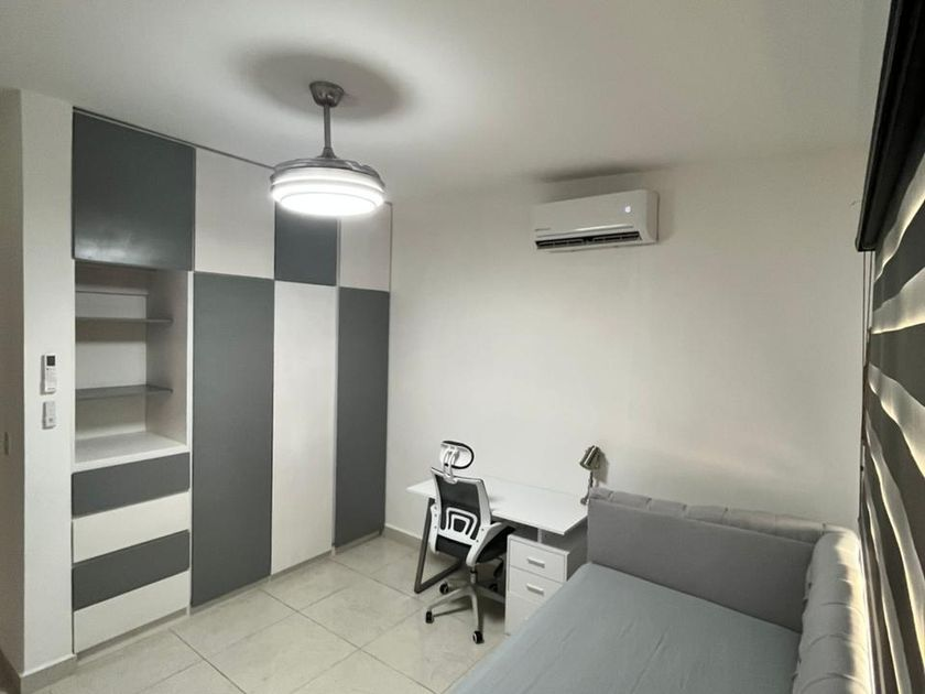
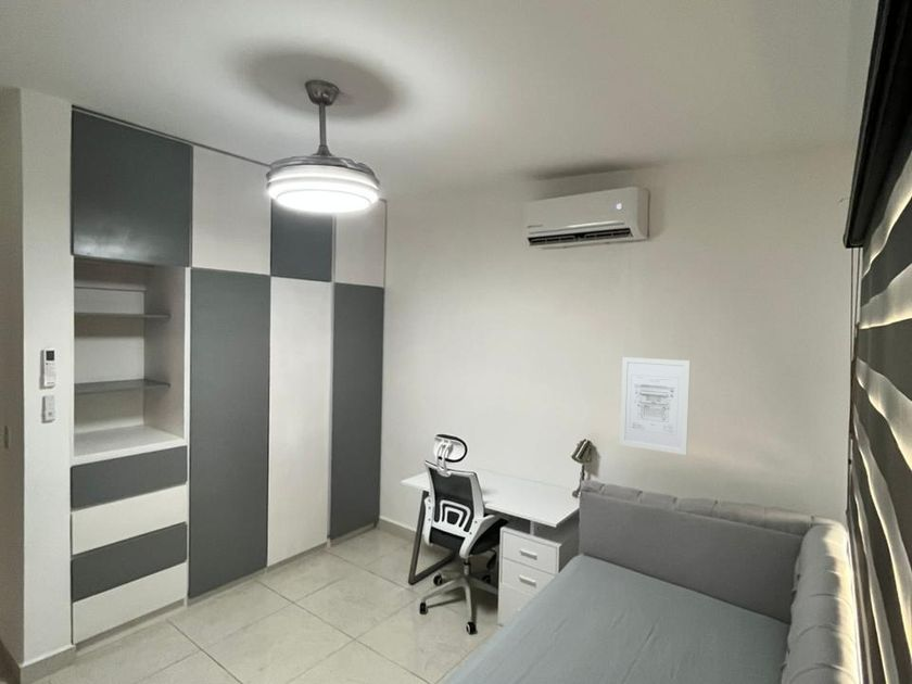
+ wall art [619,356,692,456]
